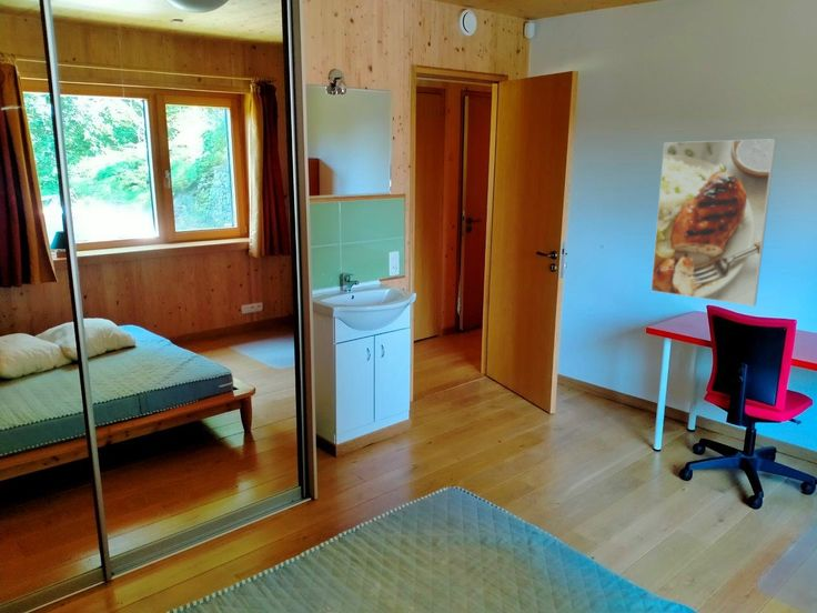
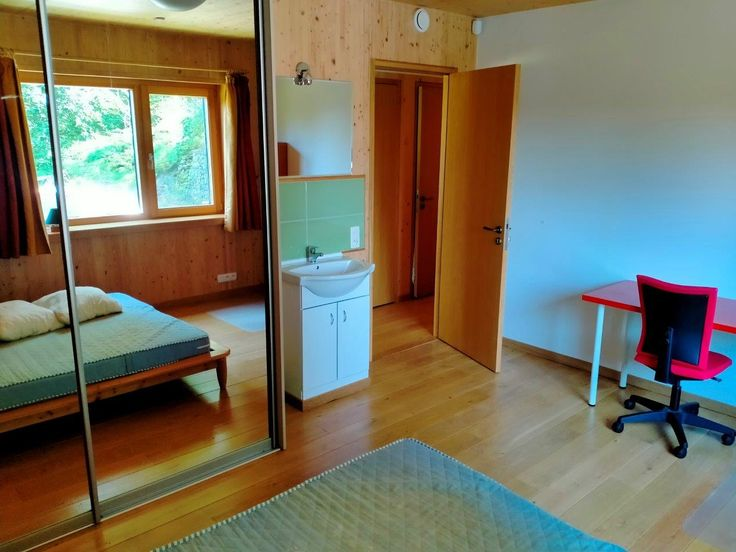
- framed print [649,138,777,308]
